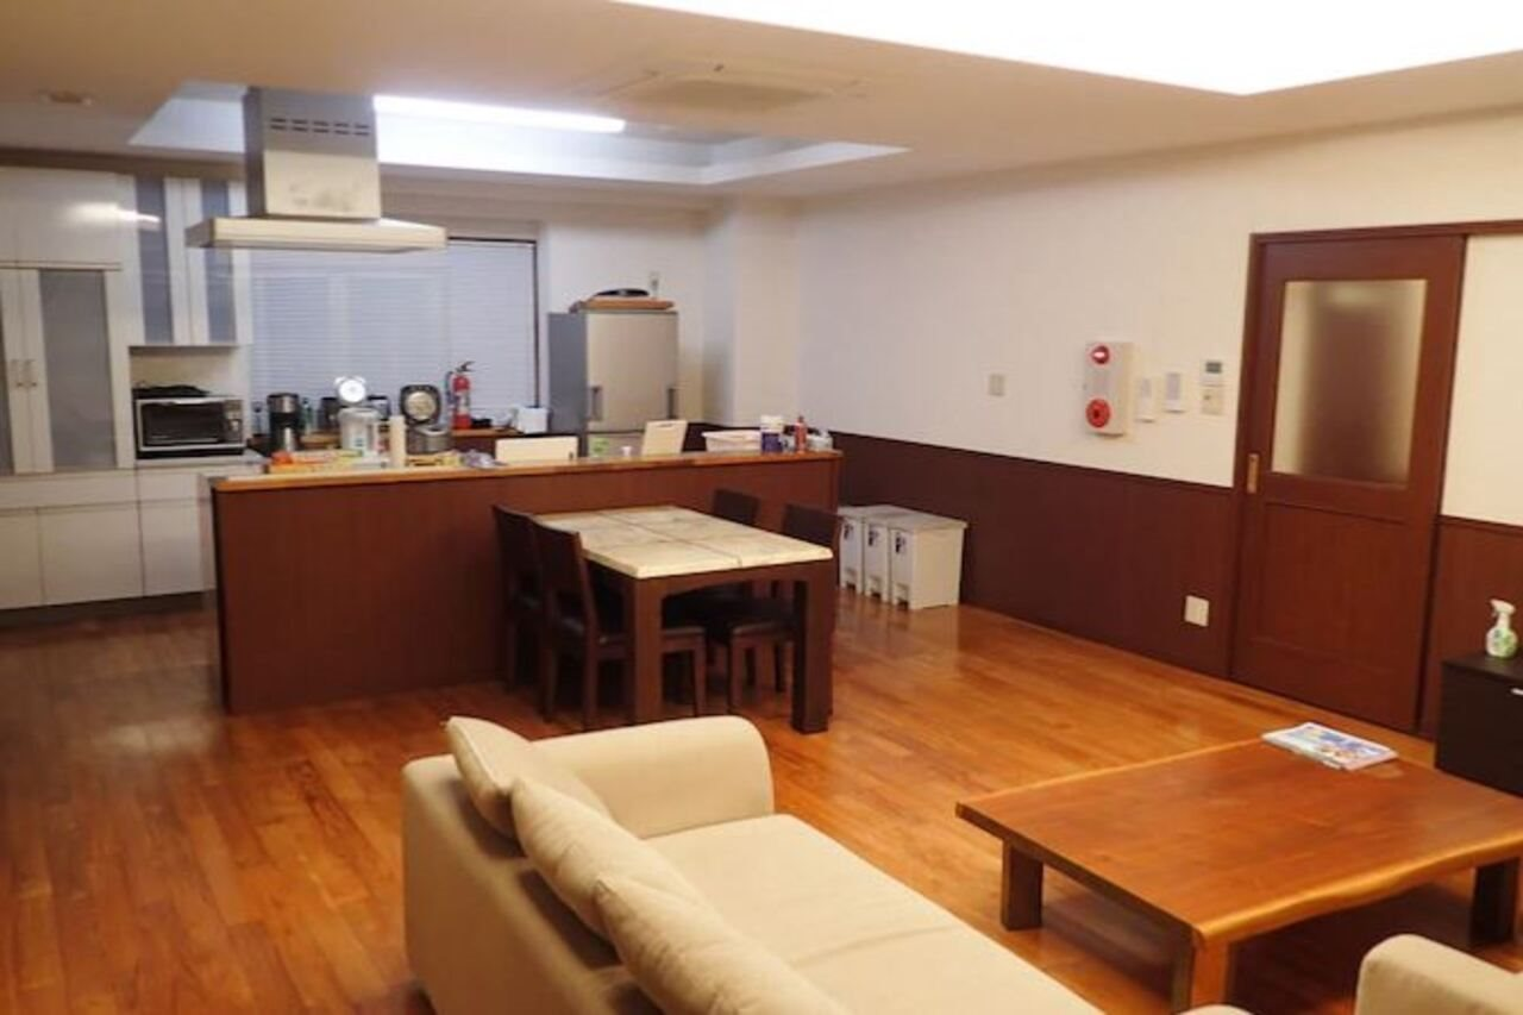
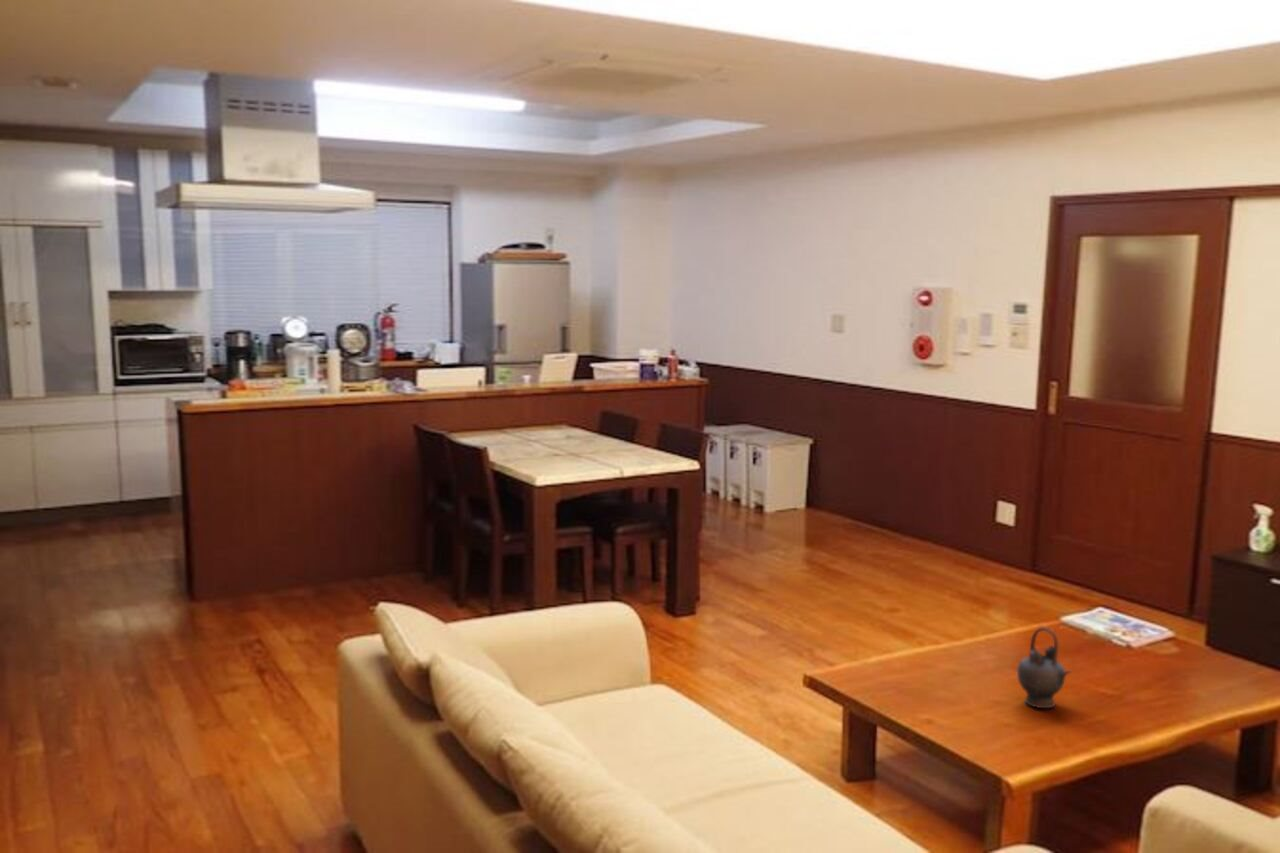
+ teapot [1016,626,1072,709]
